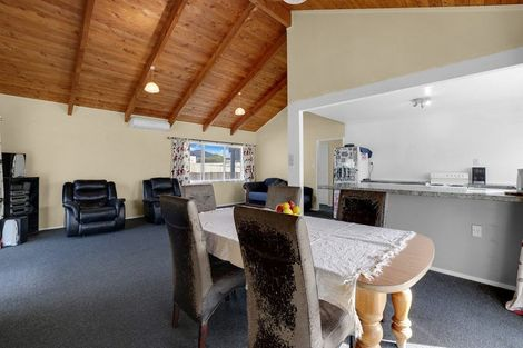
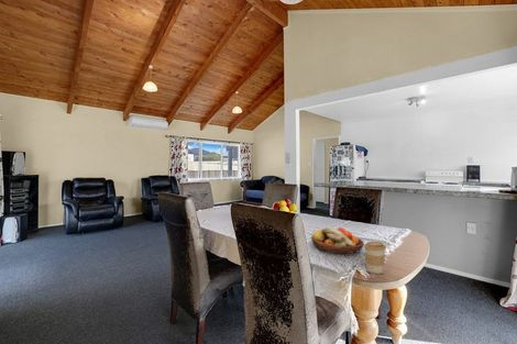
+ coffee cup [363,241,387,275]
+ fruit bowl [310,225,365,255]
